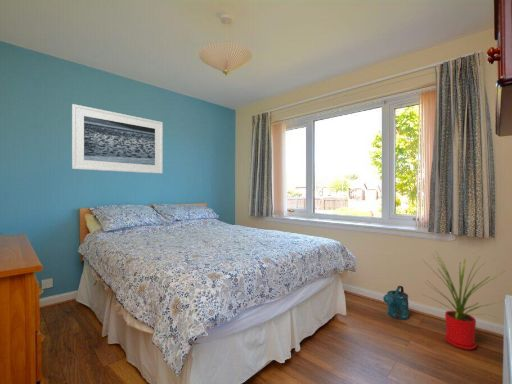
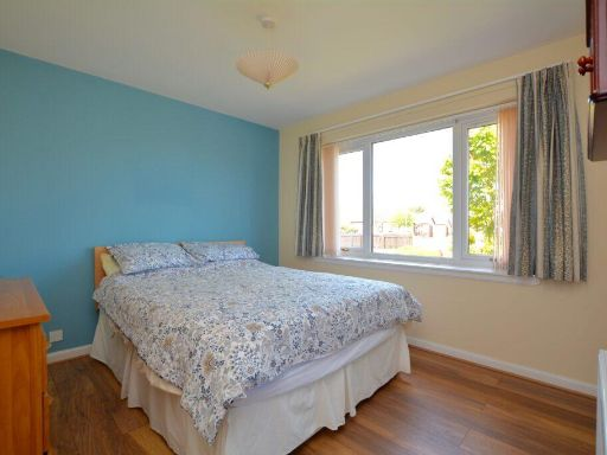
- watering can [382,285,410,321]
- house plant [421,251,506,351]
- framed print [71,103,164,175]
